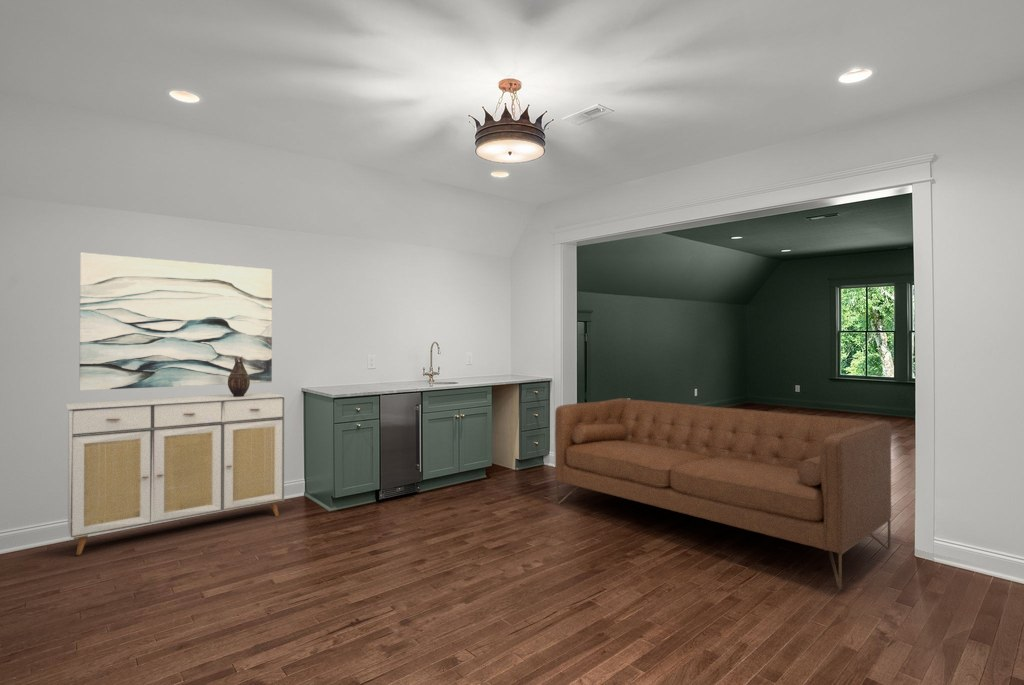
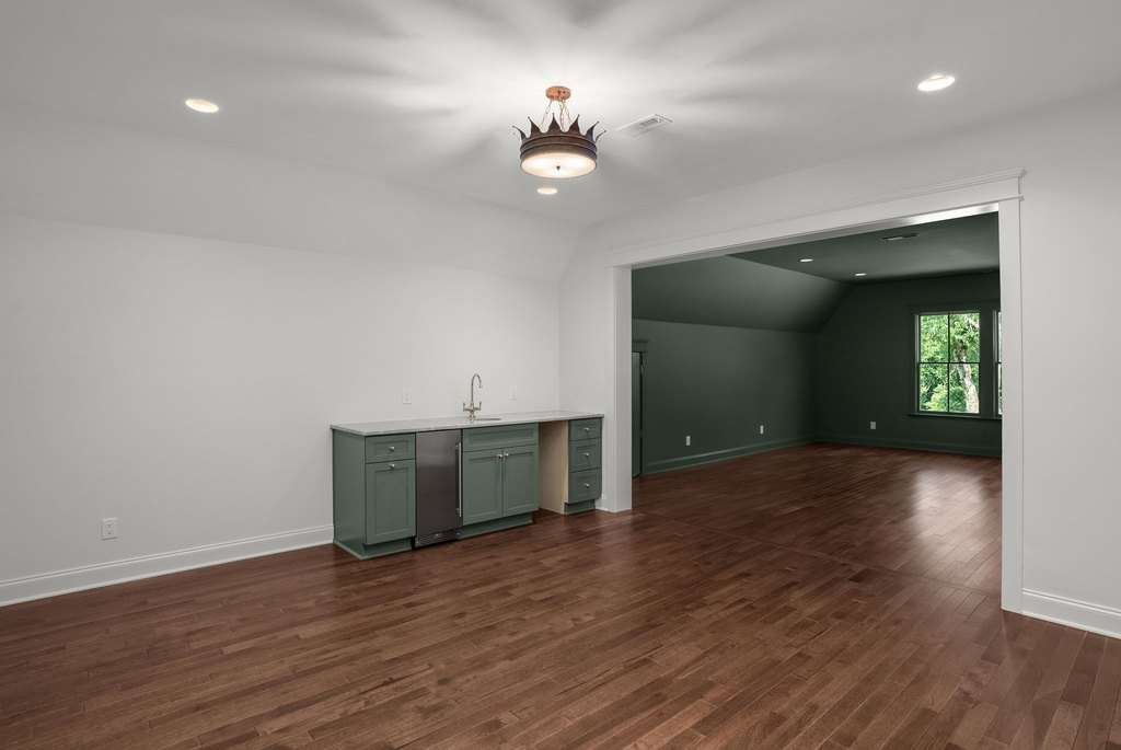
- sofa [554,397,892,591]
- decorative vase [227,356,251,397]
- sideboard [65,391,287,556]
- wall art [78,252,273,391]
